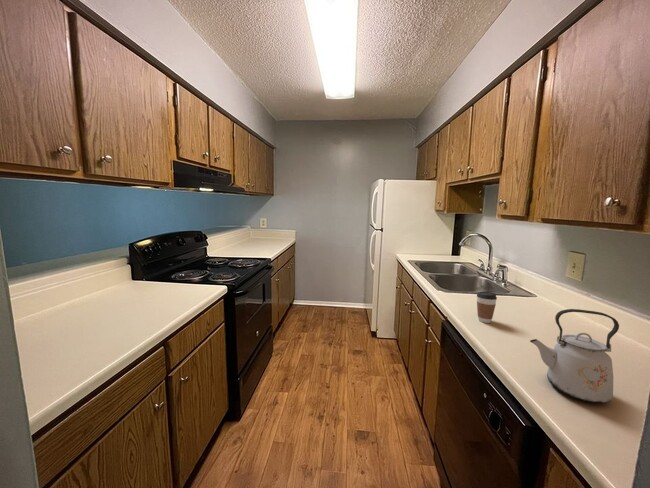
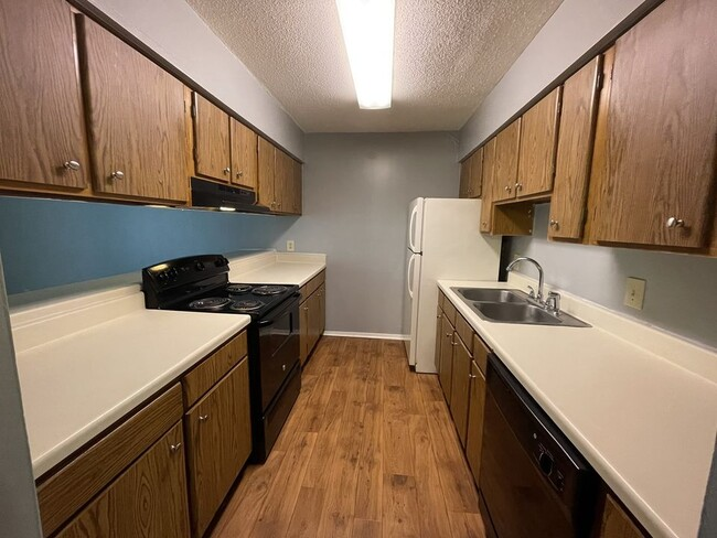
- kettle [529,308,620,404]
- coffee cup [476,291,498,324]
